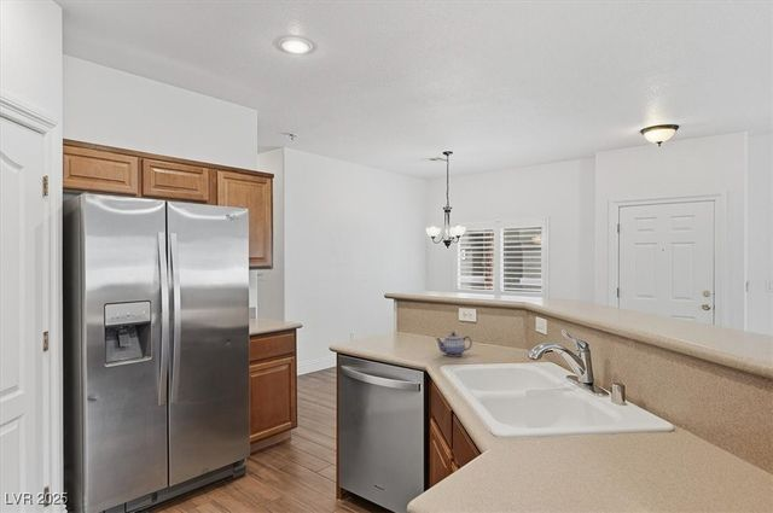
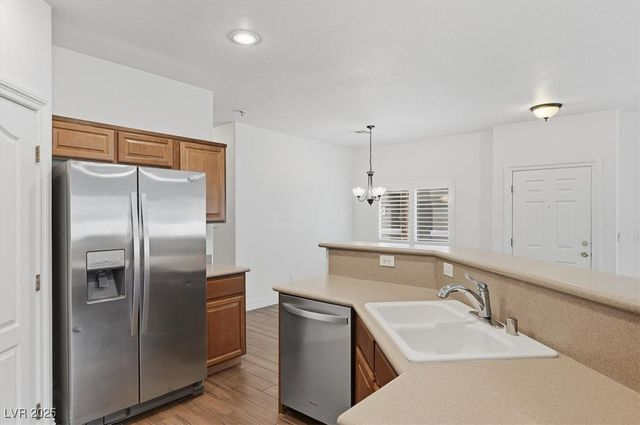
- teapot [435,331,473,357]
